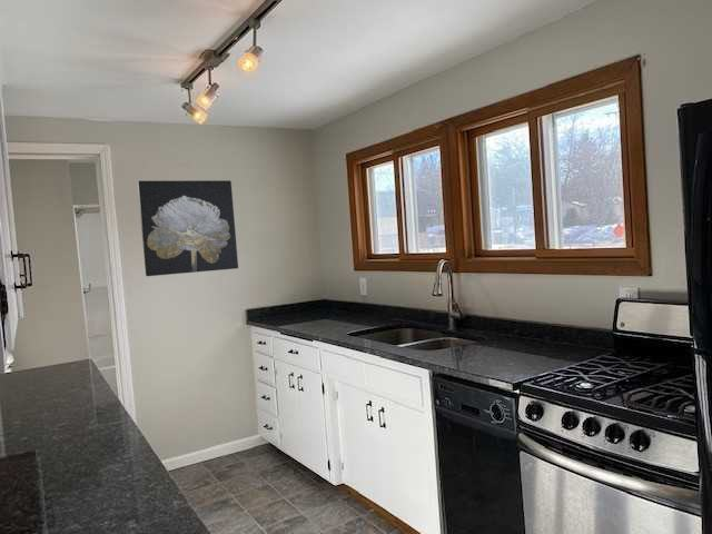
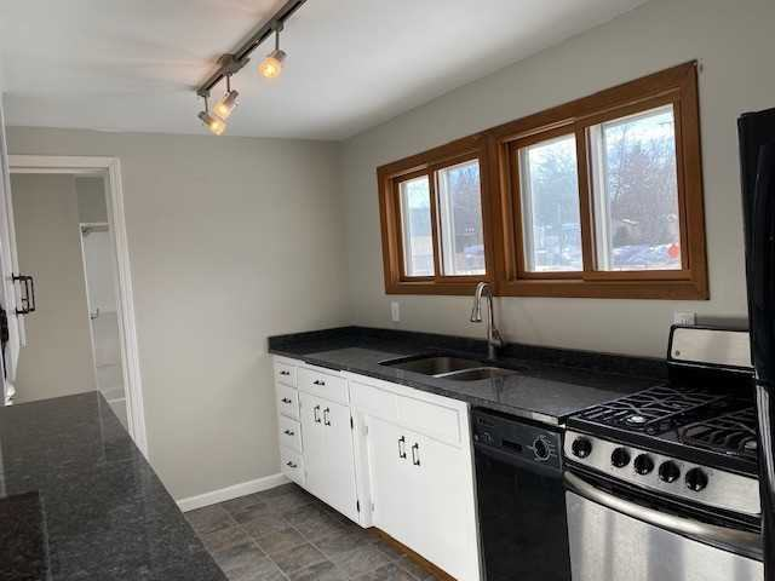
- wall art [137,179,239,277]
